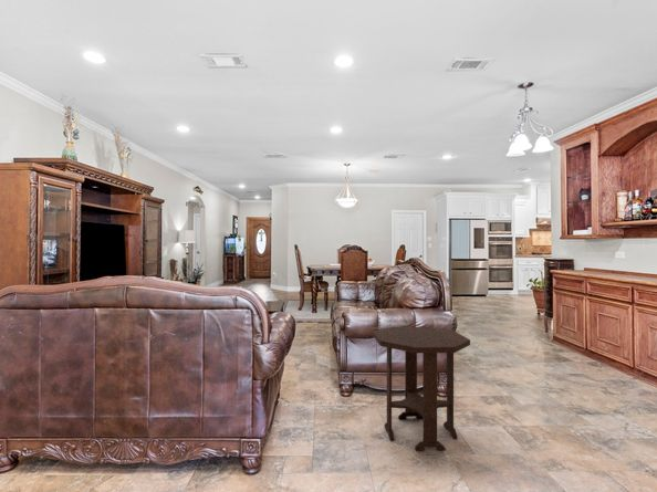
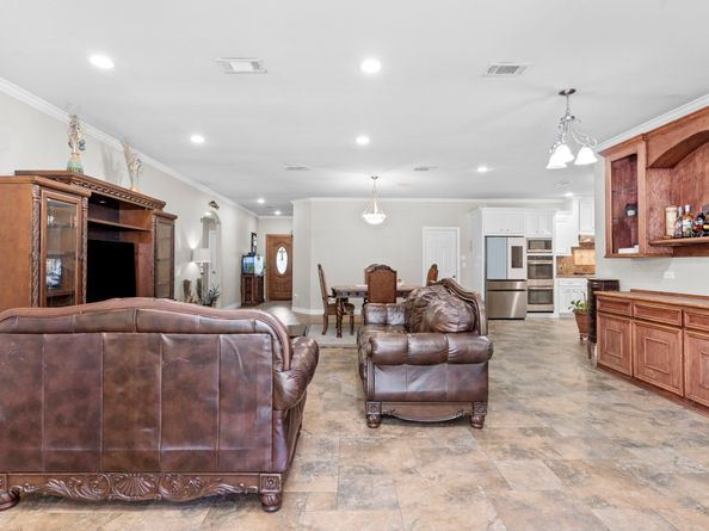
- side table [373,326,471,452]
